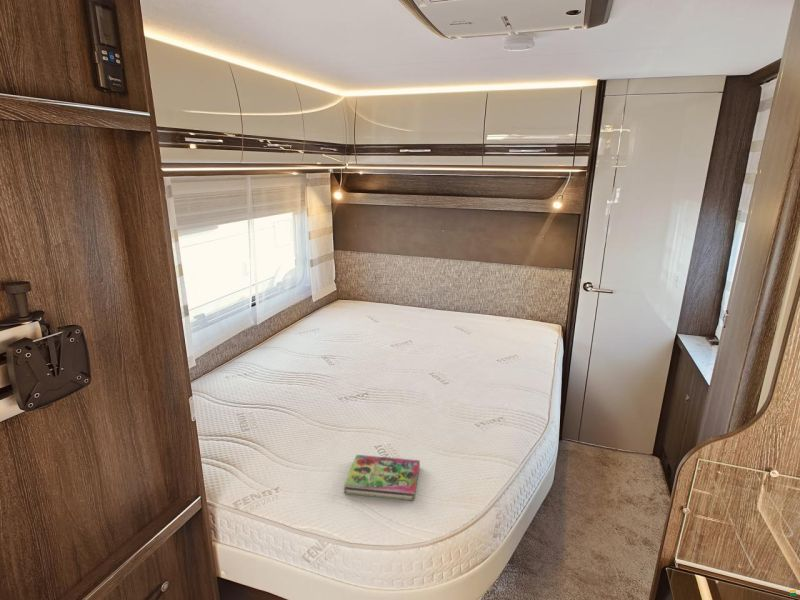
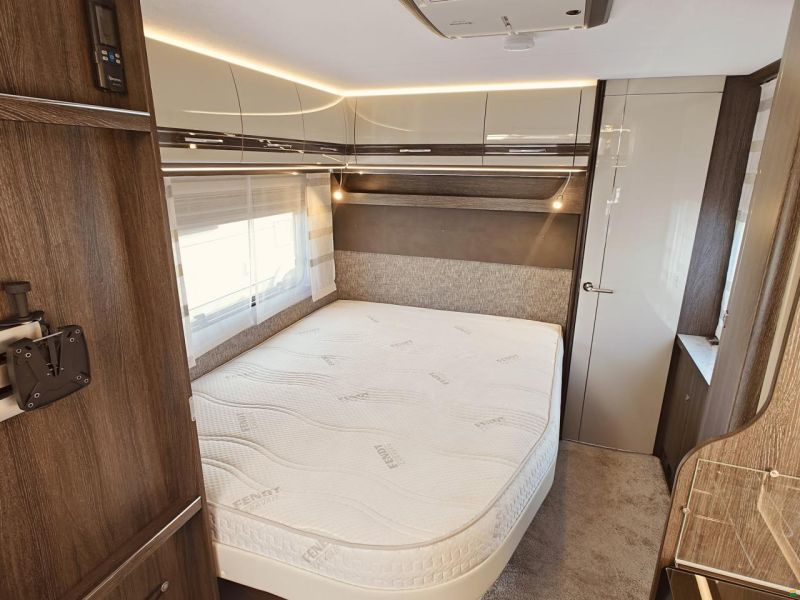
- book [343,454,421,501]
